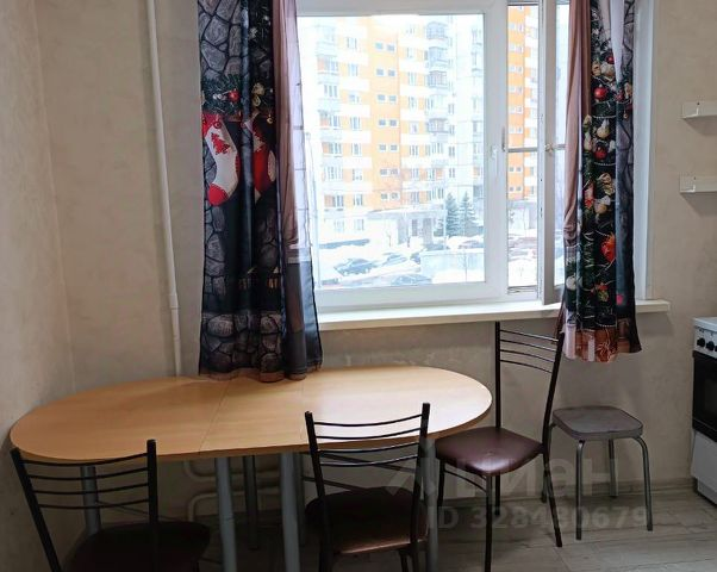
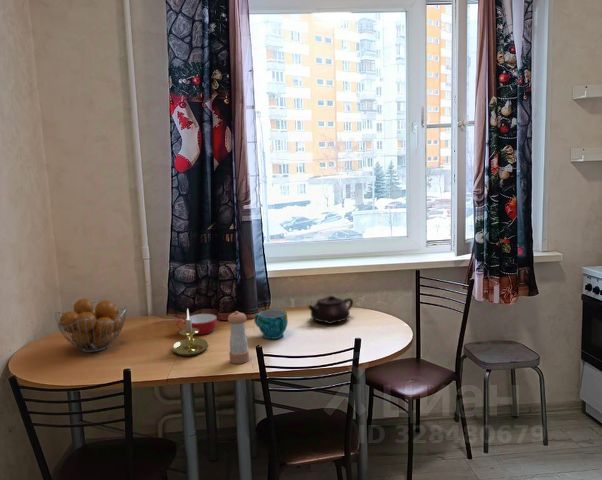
+ cup [253,308,289,340]
+ pepper shaker [227,310,250,365]
+ bowl [176,313,218,336]
+ fruit basket [54,298,128,353]
+ candle holder [171,308,209,357]
+ teapot [307,295,354,325]
